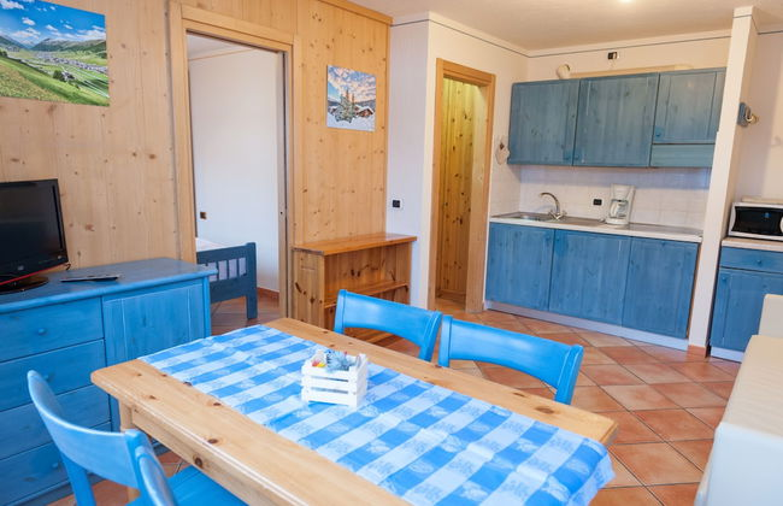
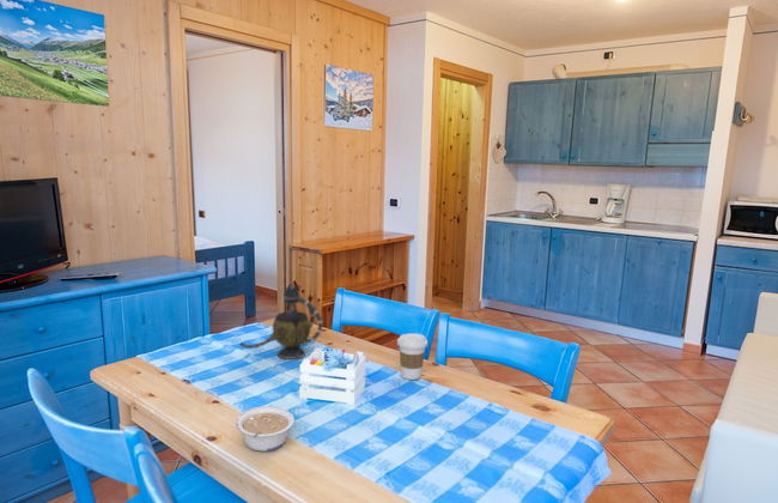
+ coffee cup [396,332,428,381]
+ legume [235,405,296,453]
+ teapot [239,283,324,360]
